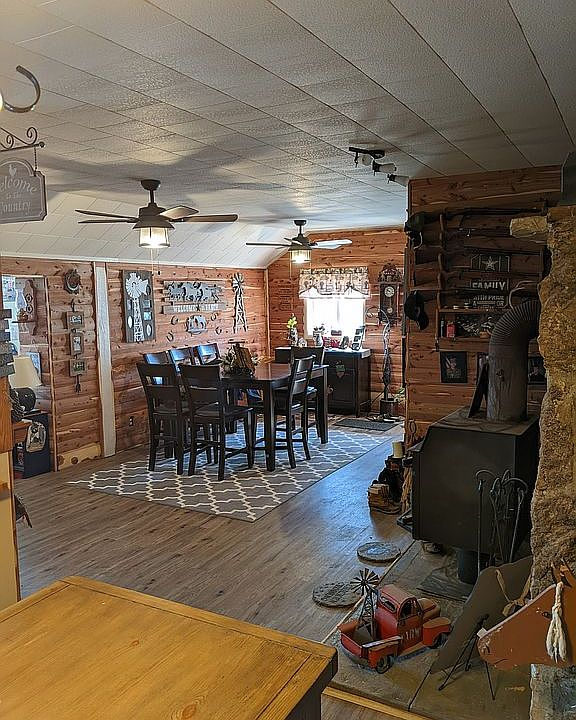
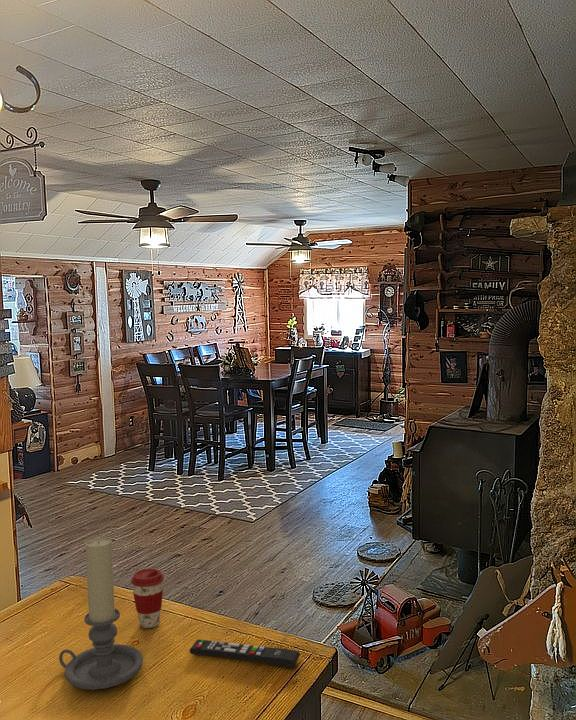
+ coffee cup [130,567,165,629]
+ remote control [188,638,301,669]
+ candle holder [58,537,144,691]
